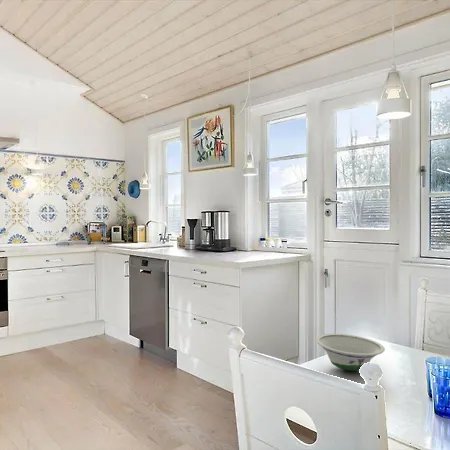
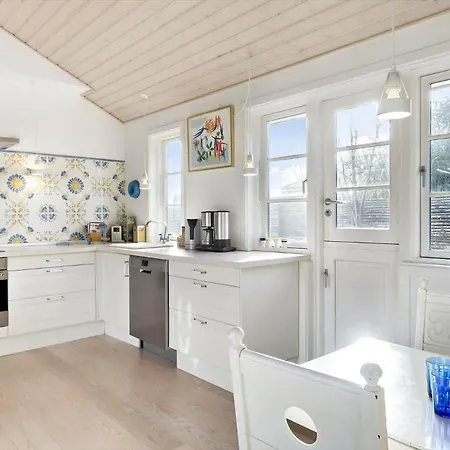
- bowl [315,333,386,372]
